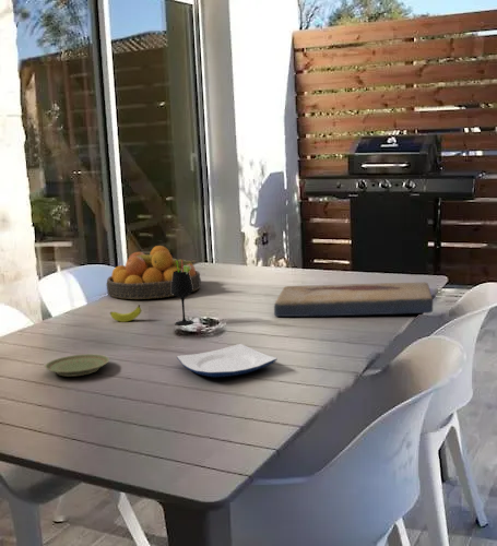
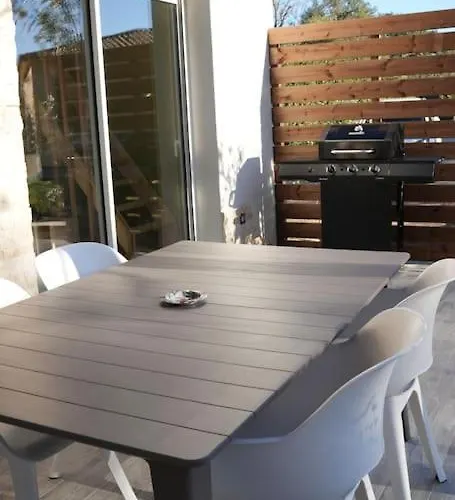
- plate [176,343,279,378]
- fruit bowl [106,245,202,300]
- wine glass [171,259,194,325]
- banana [109,304,142,323]
- fish fossil [273,282,434,318]
- plate [44,353,110,377]
